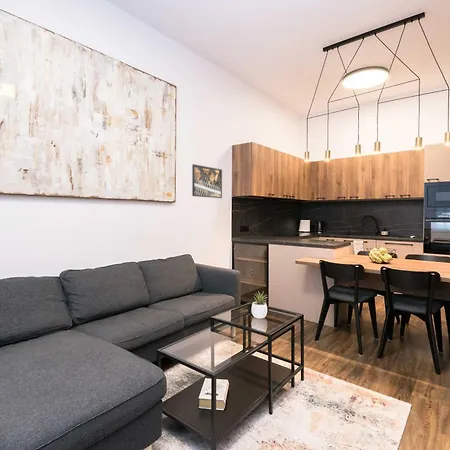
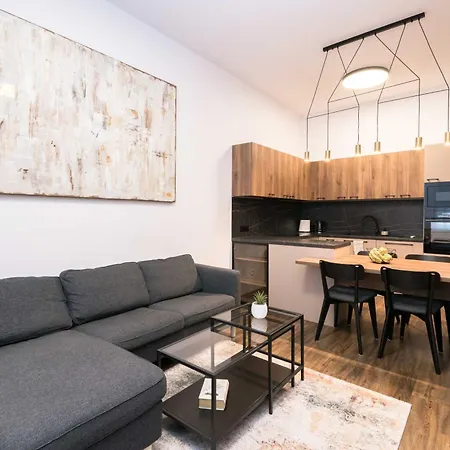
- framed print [191,163,223,199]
